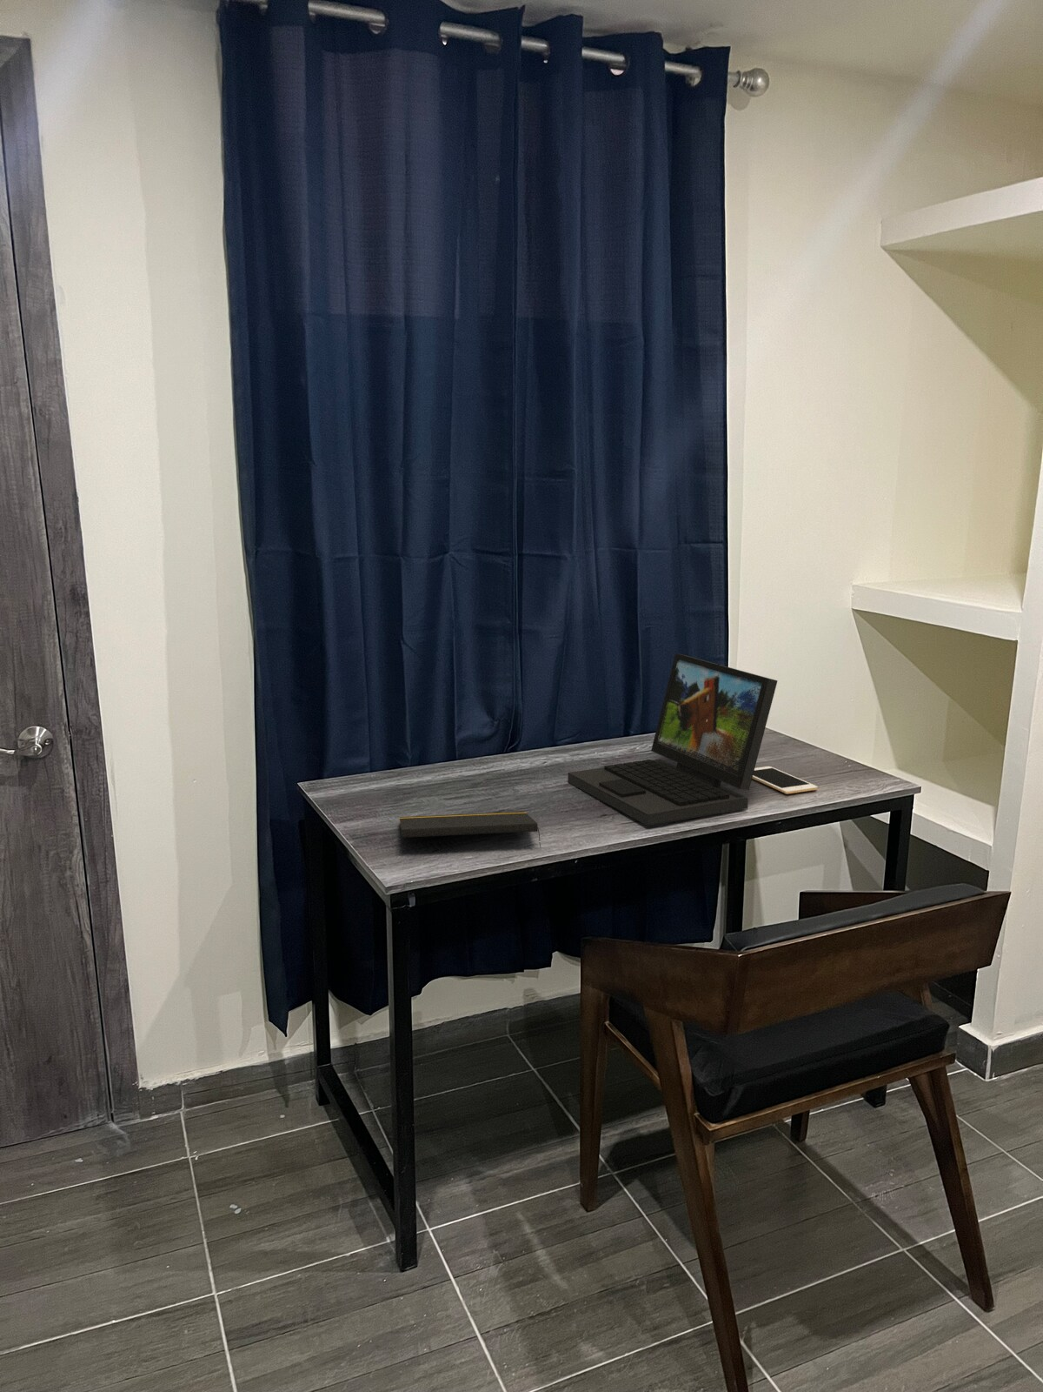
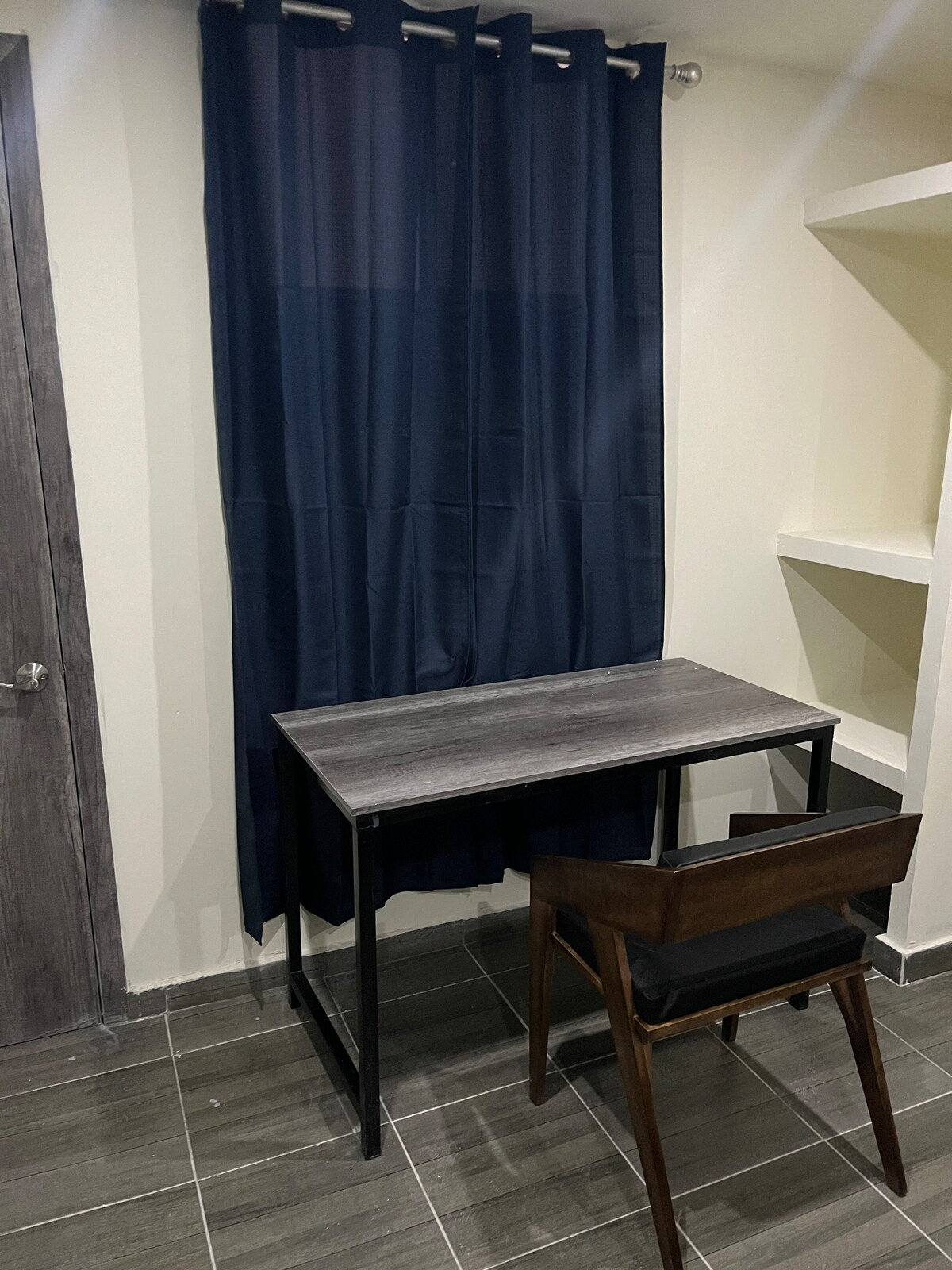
- laptop [566,652,778,826]
- notepad [398,811,542,849]
- cell phone [752,765,818,795]
